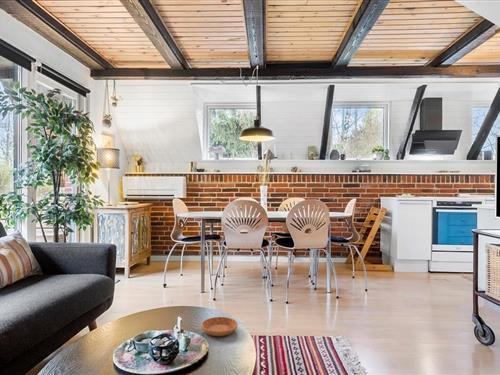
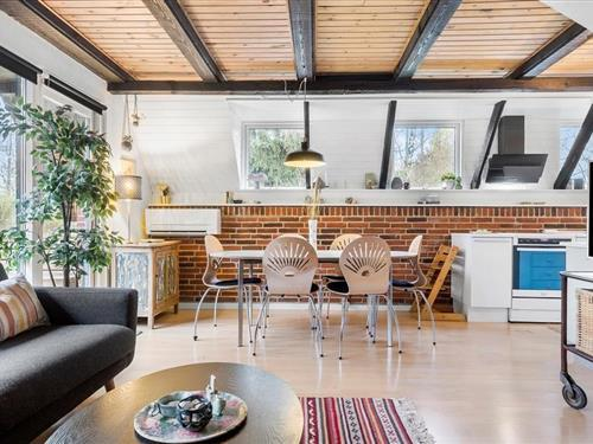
- saucer [200,316,239,337]
